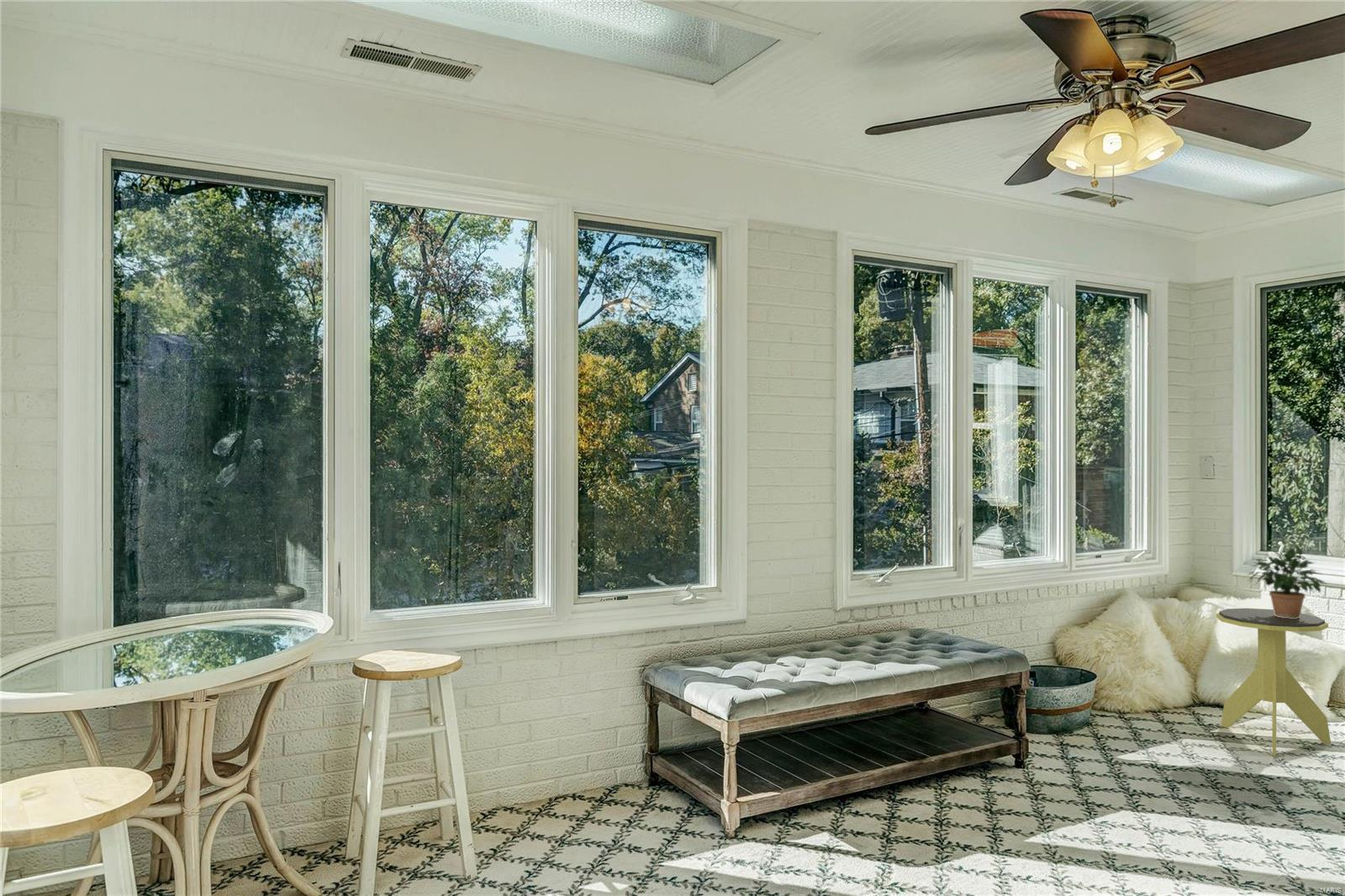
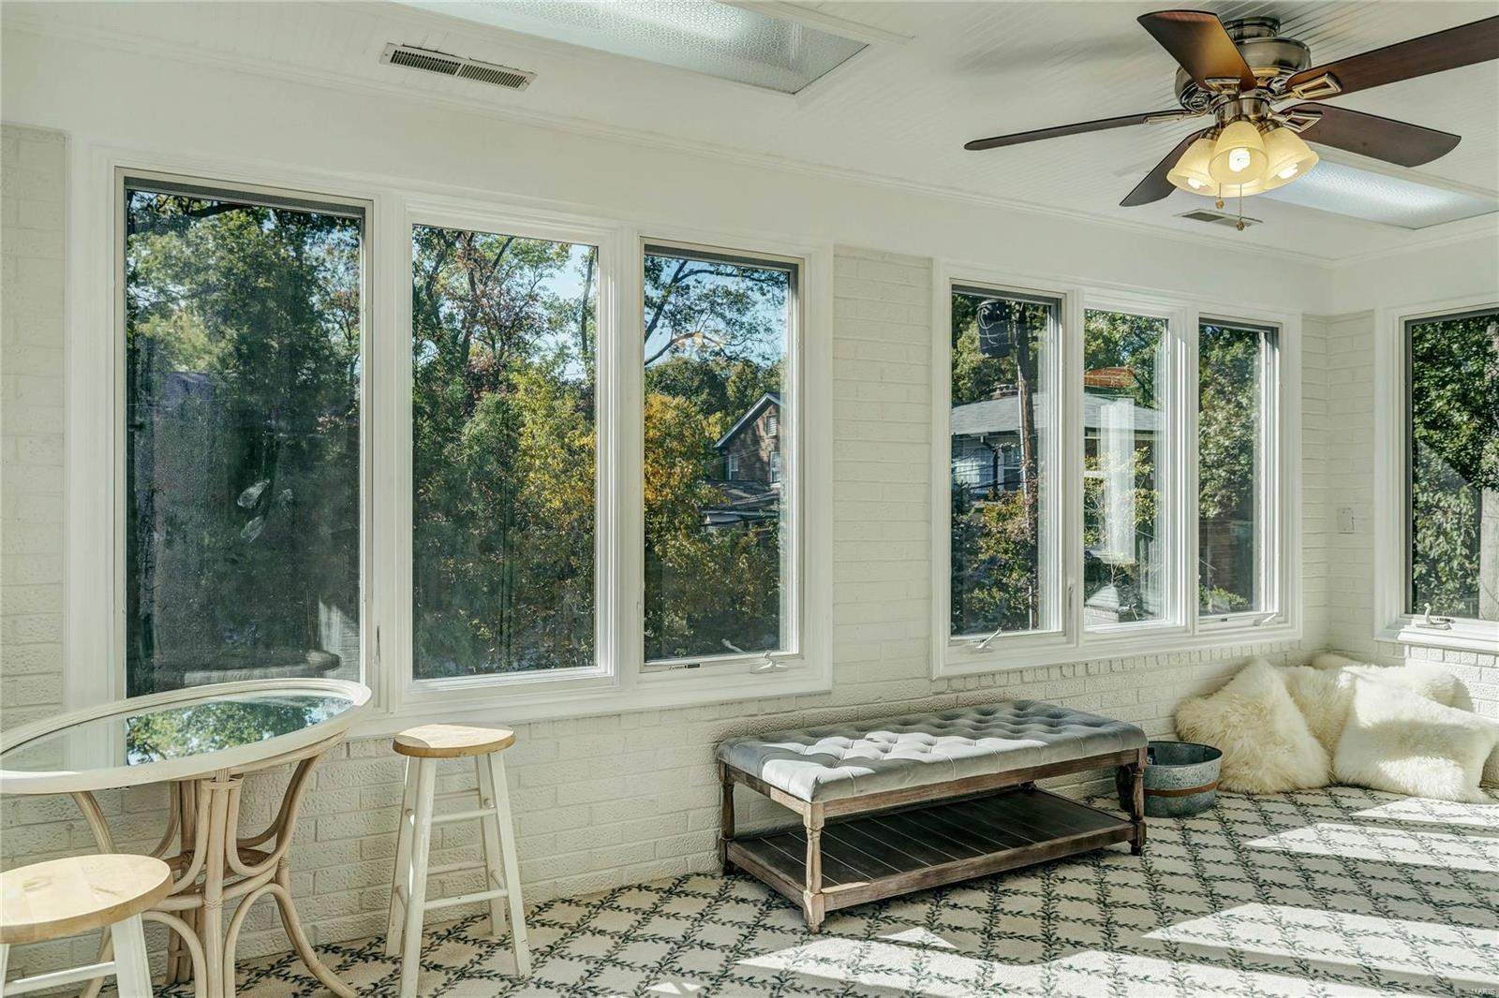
- potted plant [1245,542,1328,619]
- side table [1216,608,1332,757]
